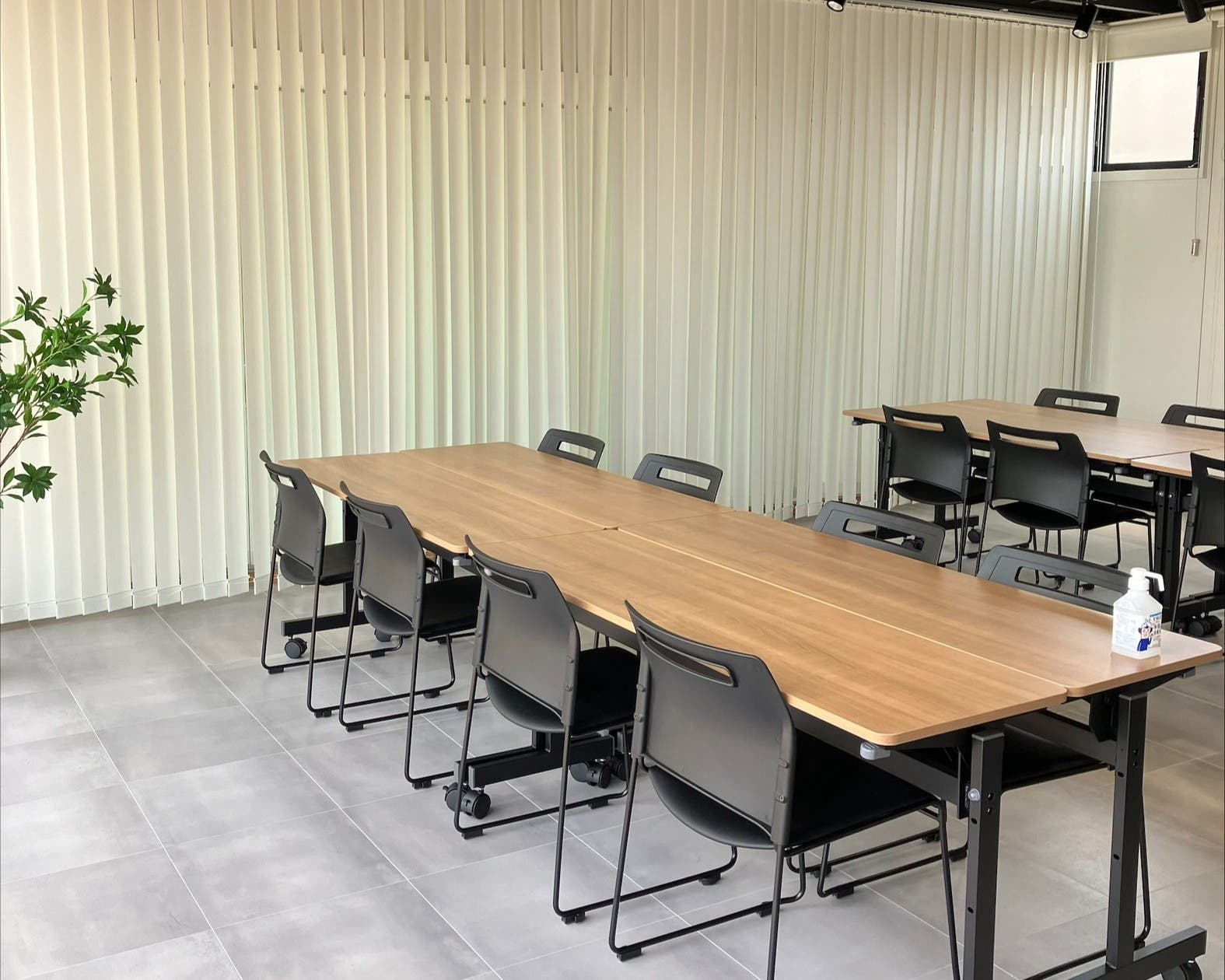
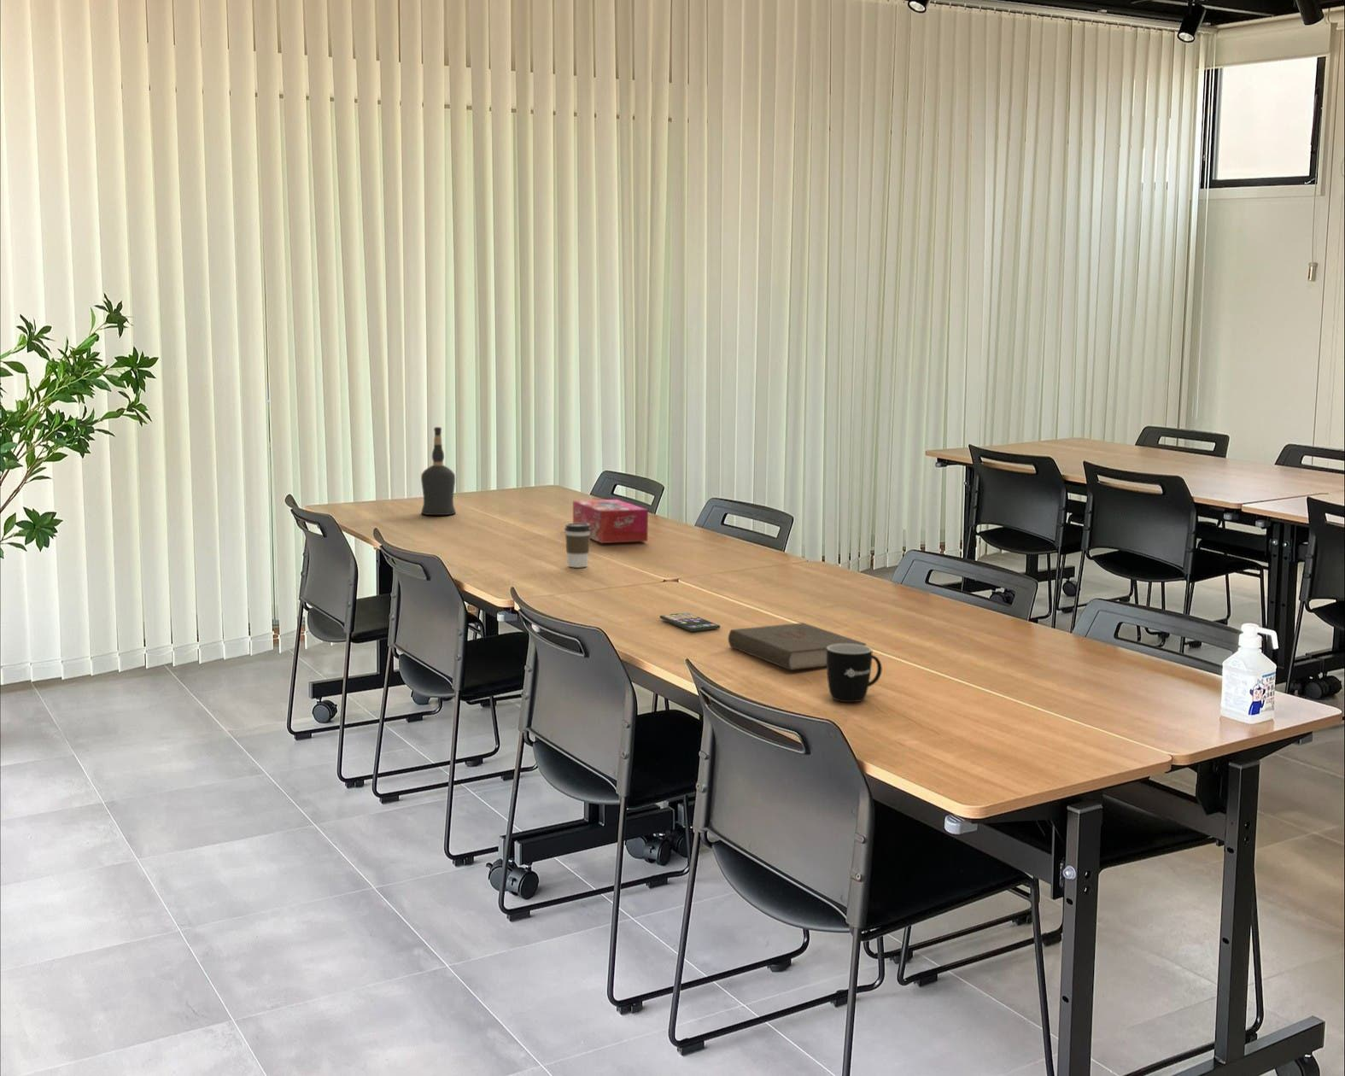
+ mug [826,643,883,703]
+ tissue box [572,498,649,543]
+ liquor bottle [421,426,457,516]
+ smartphone [659,613,720,632]
+ coffee cup [563,523,591,568]
+ book [728,621,867,671]
